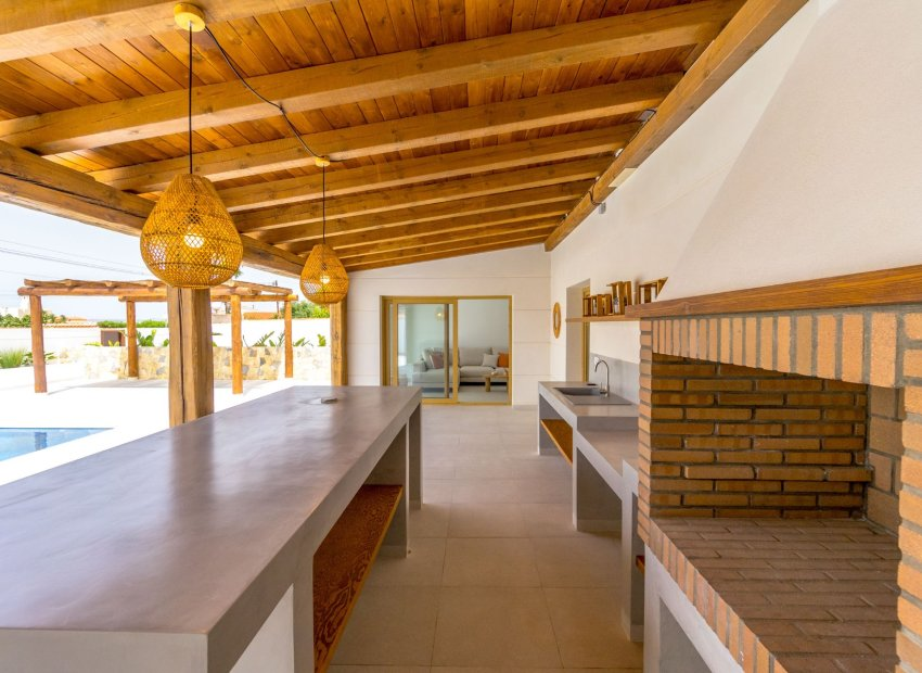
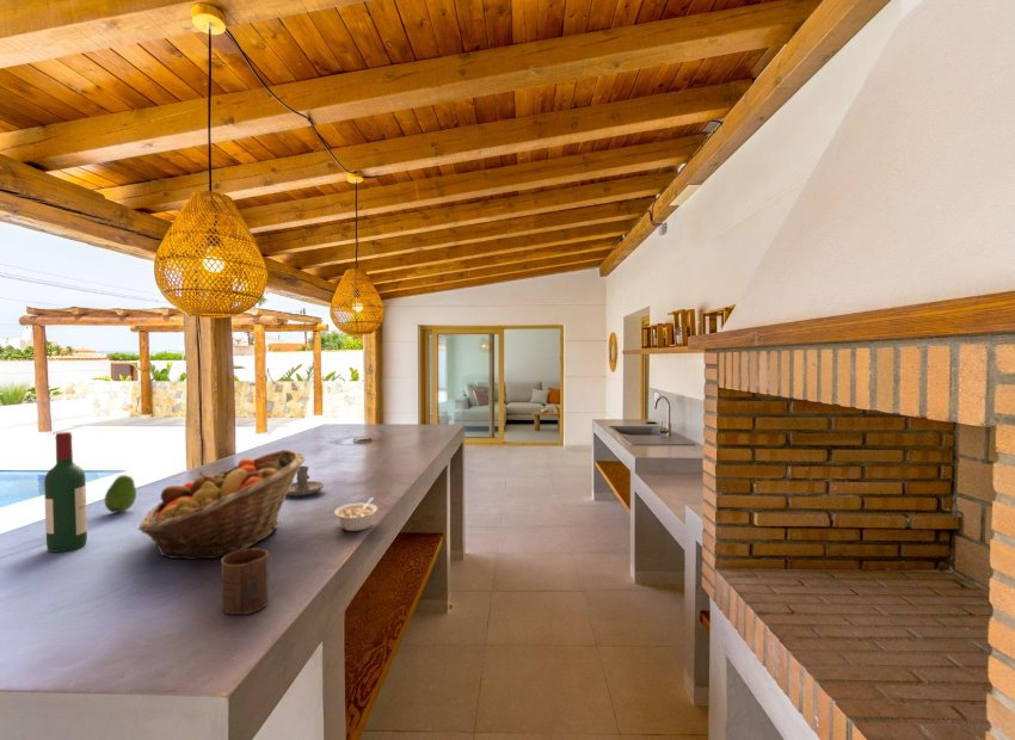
+ candle holder [287,465,325,497]
+ cup [220,548,270,616]
+ wine bottle [43,431,88,553]
+ legume [333,497,379,532]
+ fruit [104,474,137,514]
+ fruit basket [137,449,307,561]
